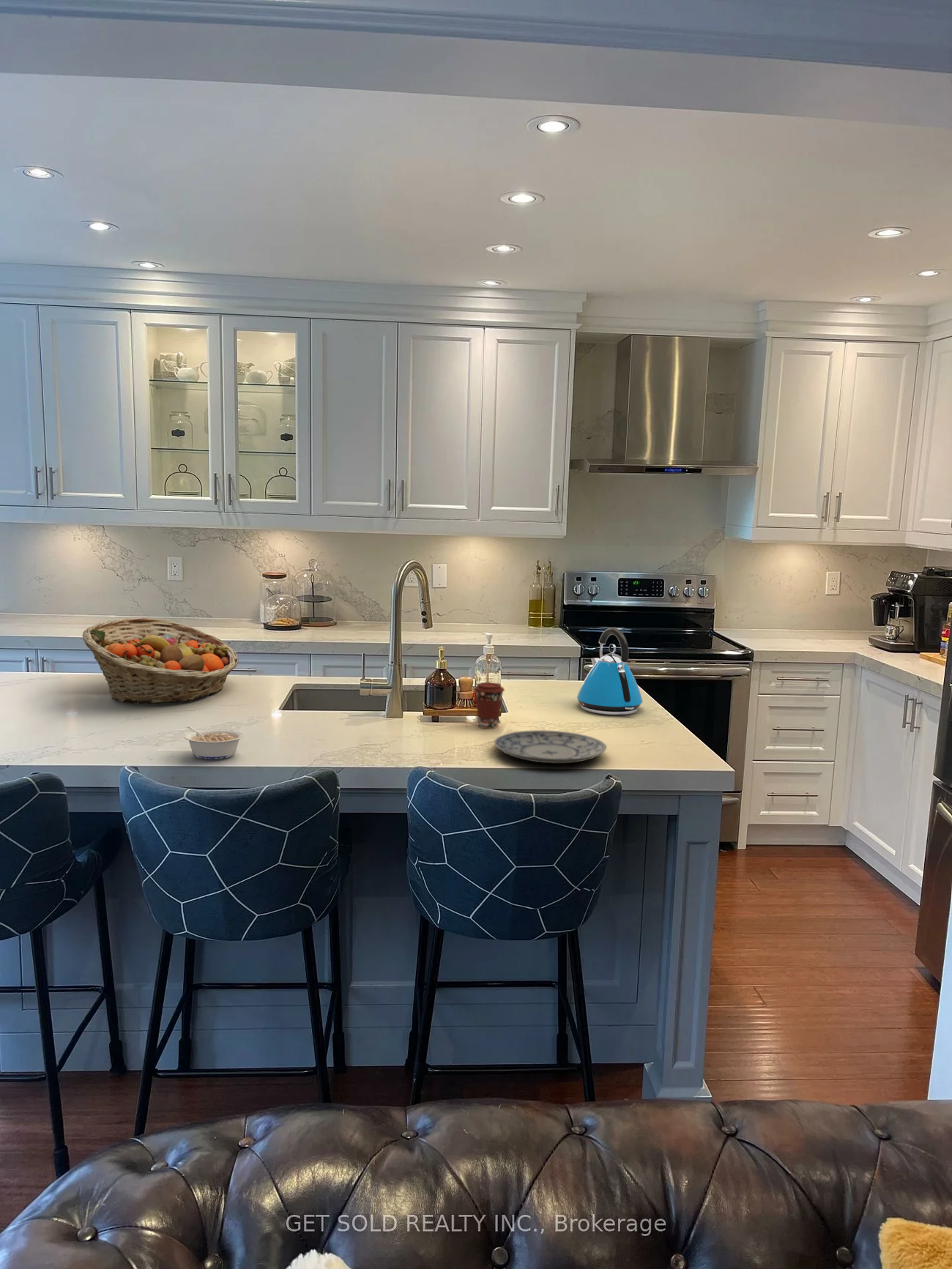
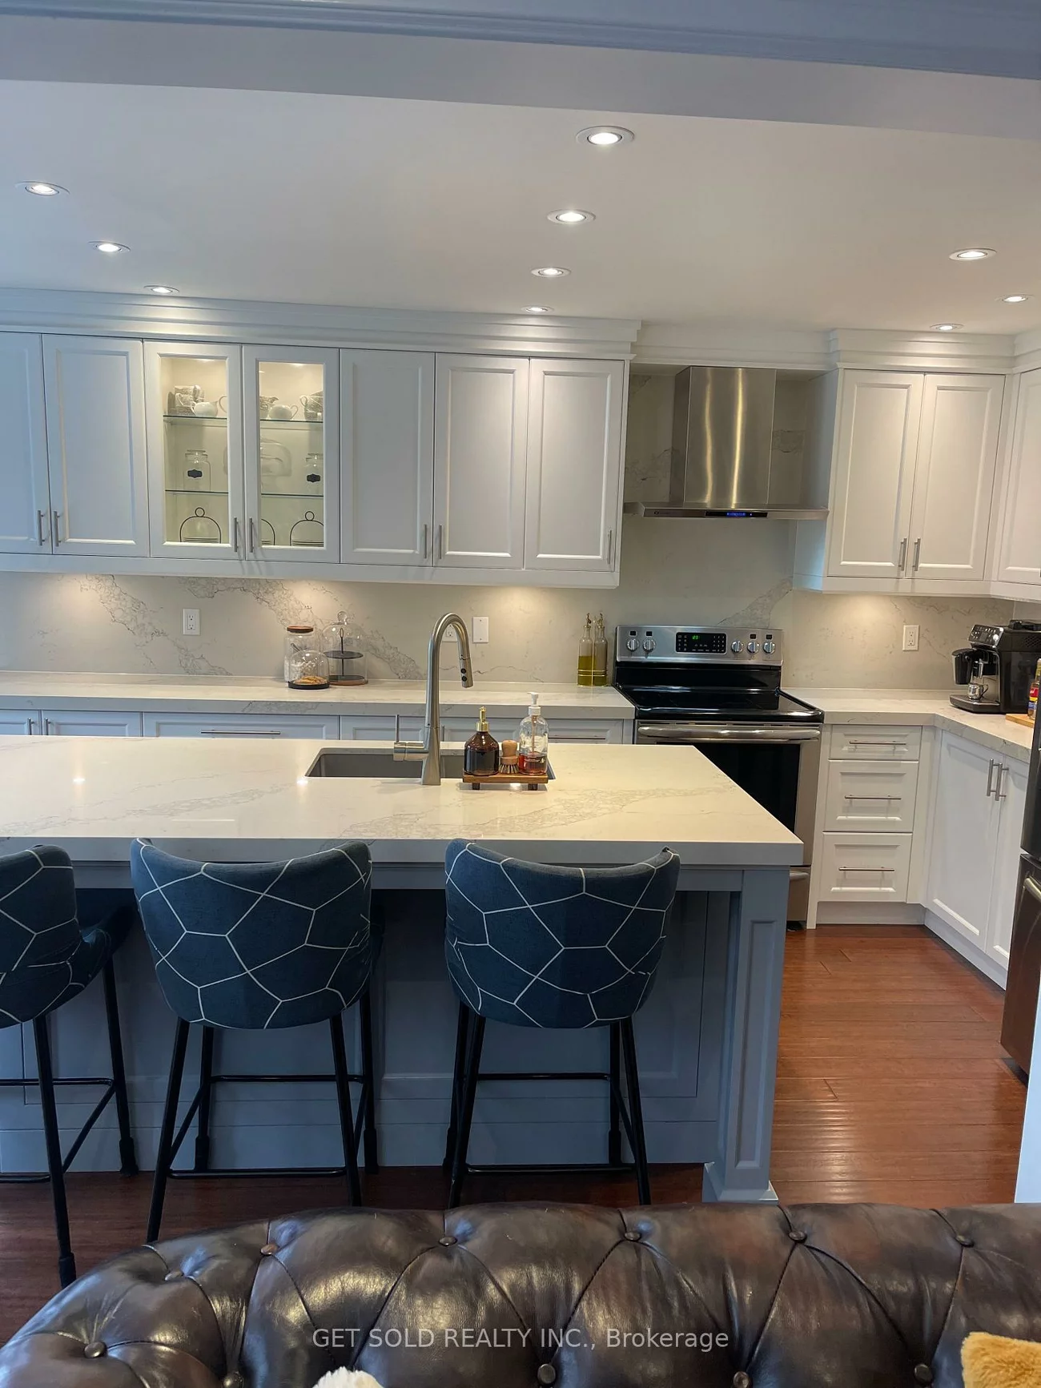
- kettle [576,627,644,716]
- plate [494,729,607,764]
- legume [184,724,245,760]
- fruit basket [81,617,239,705]
- coffee cup [474,682,505,729]
